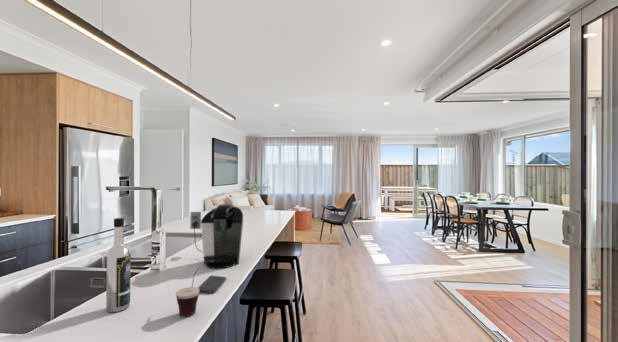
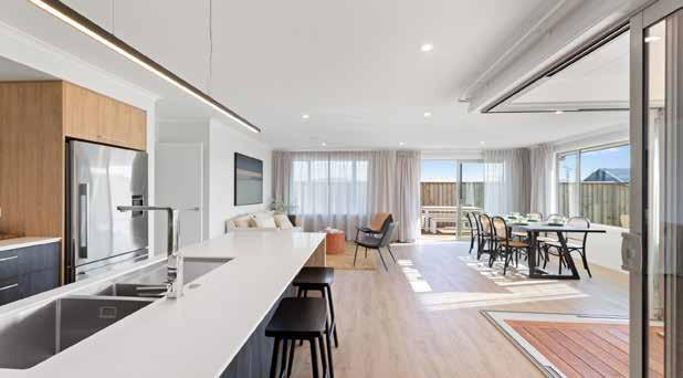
- coffee maker [189,203,244,269]
- smartphone [197,275,227,294]
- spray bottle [105,217,132,313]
- cup [175,266,201,317]
